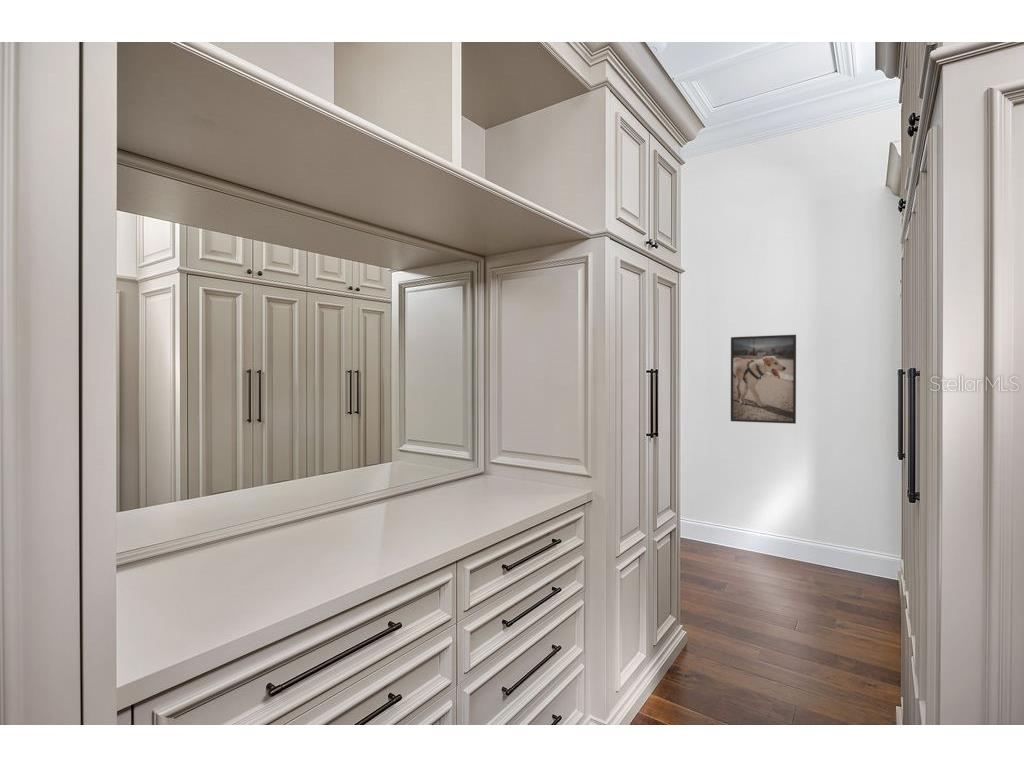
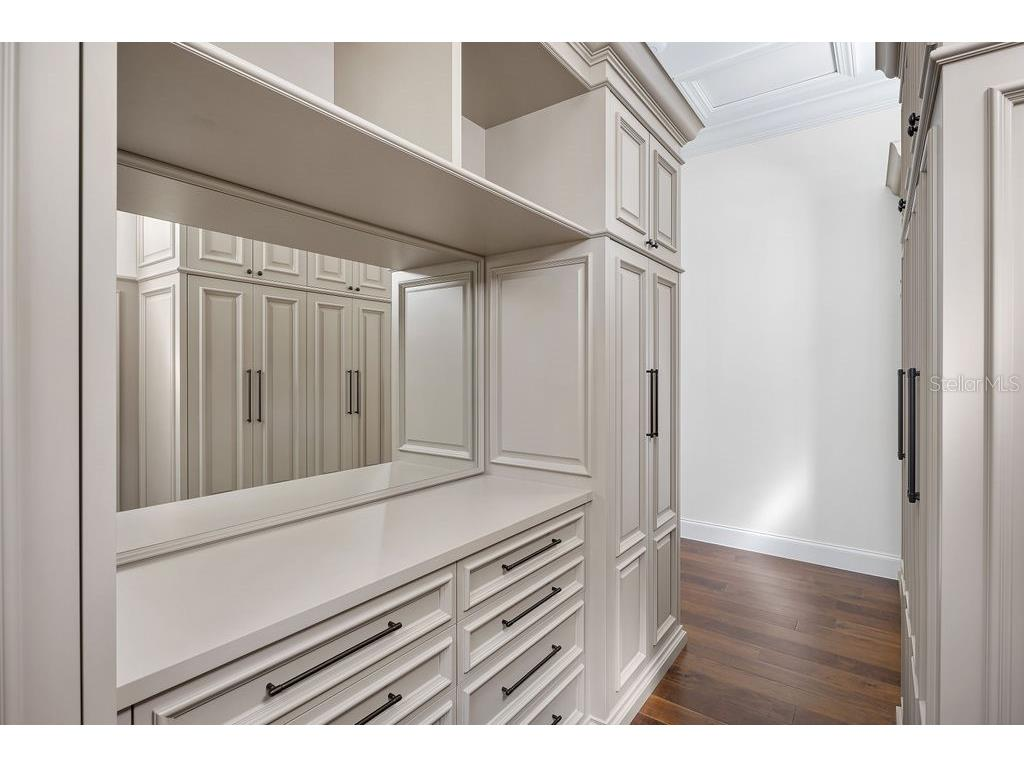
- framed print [730,334,797,425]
